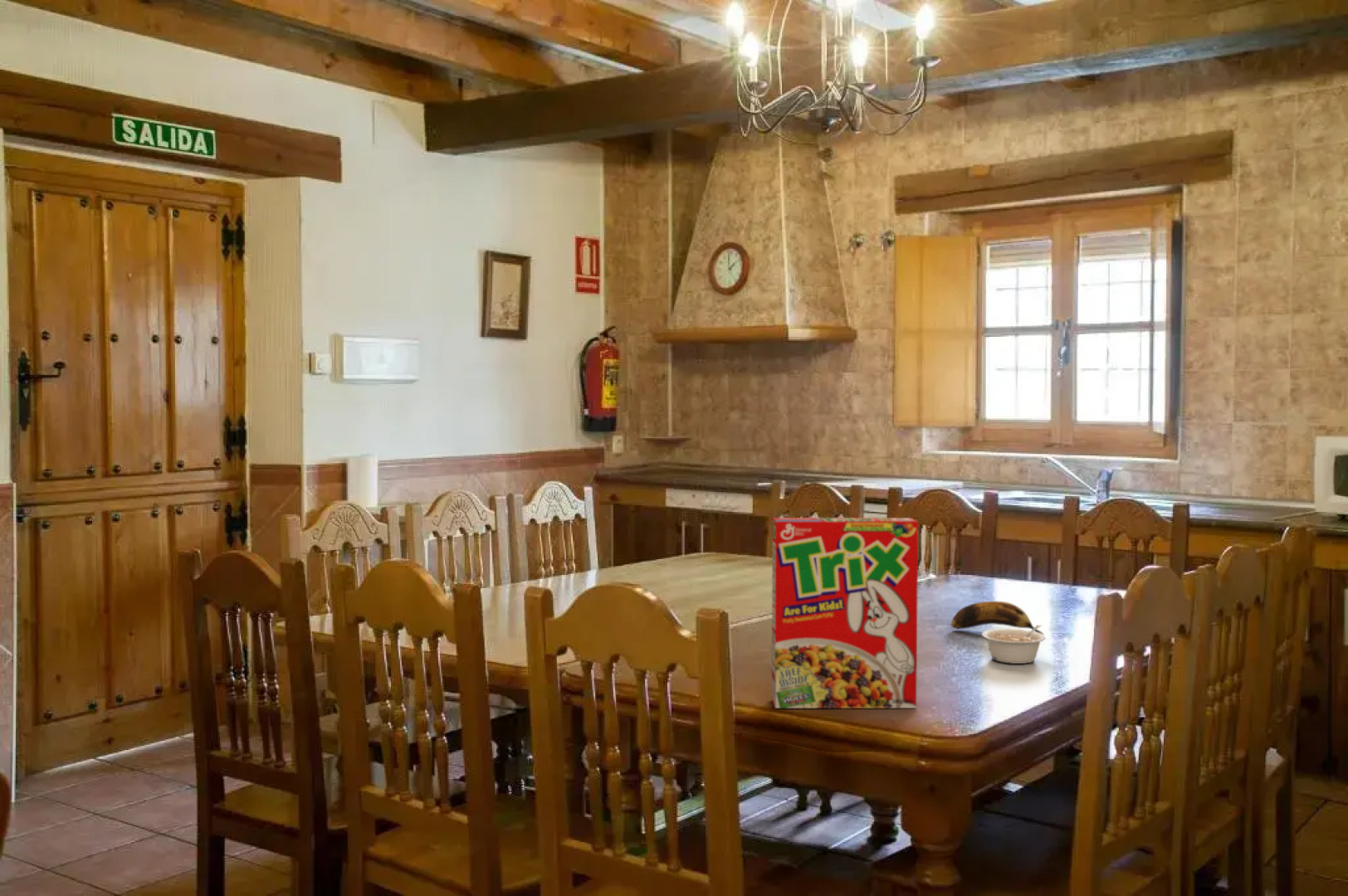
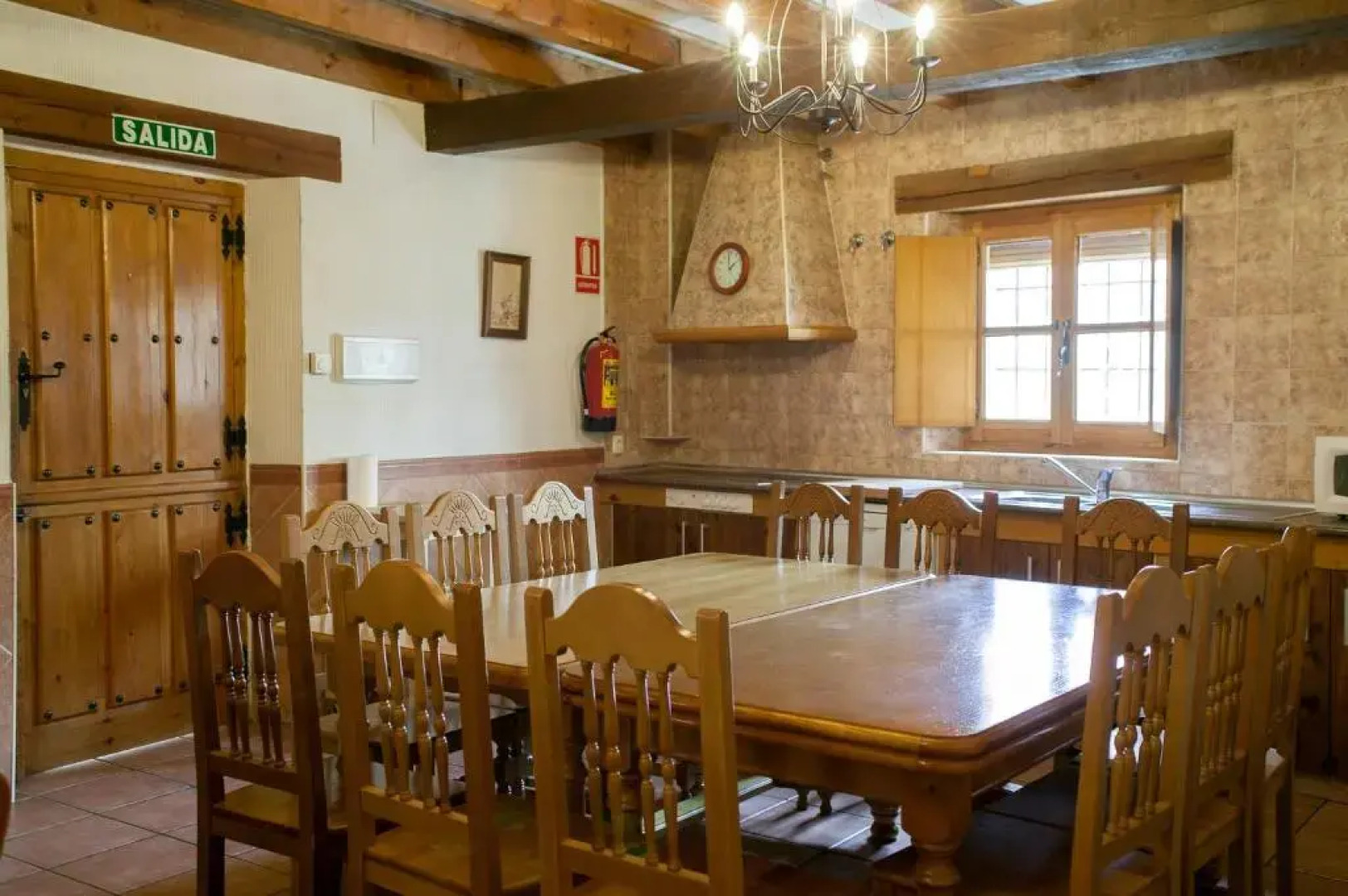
- legume [981,624,1046,665]
- banana [950,600,1045,635]
- cereal box [771,517,919,709]
